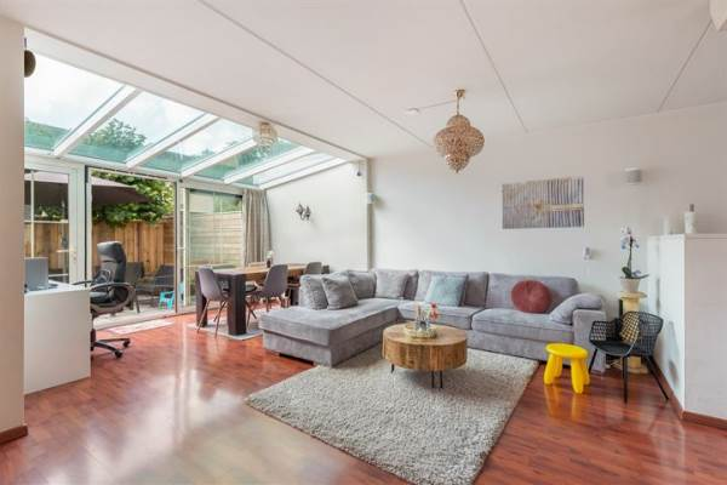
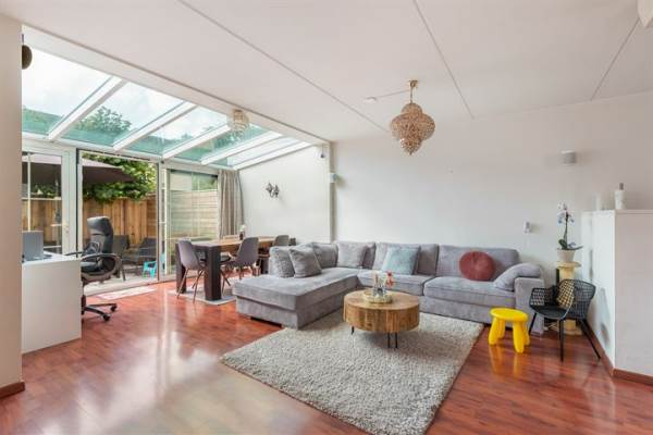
- wall art [500,175,585,230]
